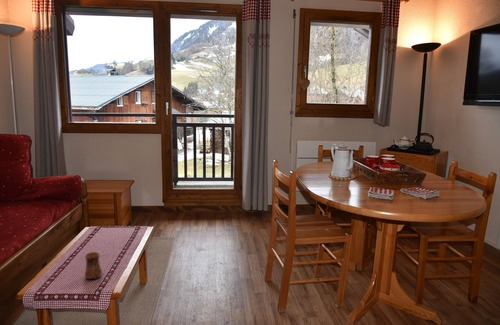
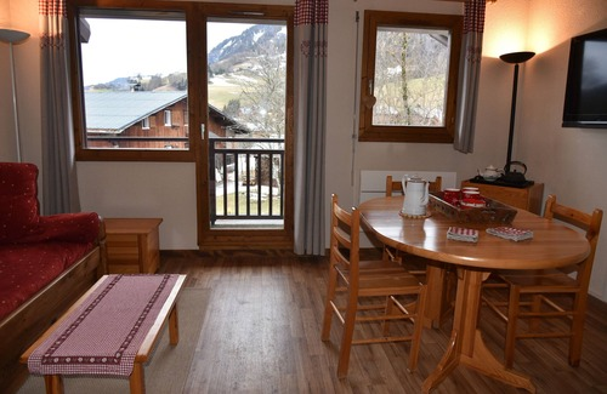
- cup [84,251,103,280]
